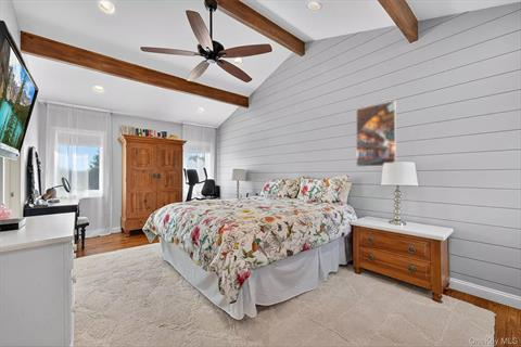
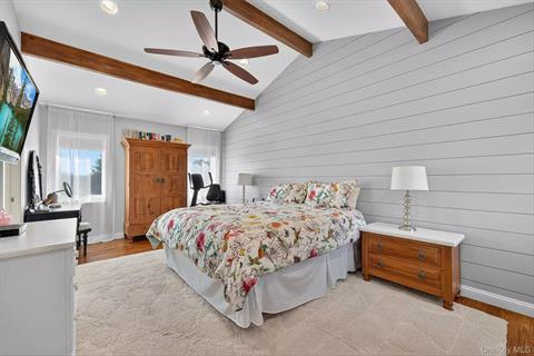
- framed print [355,100,397,168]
